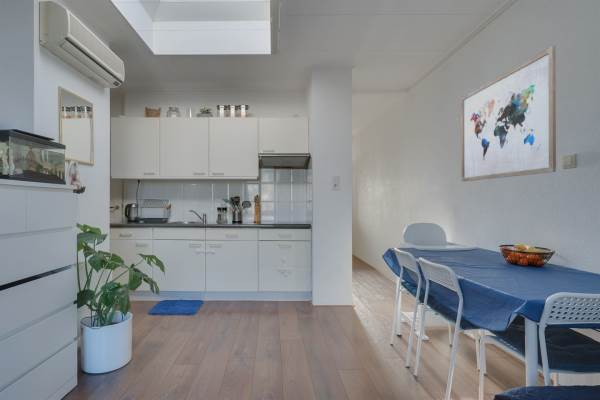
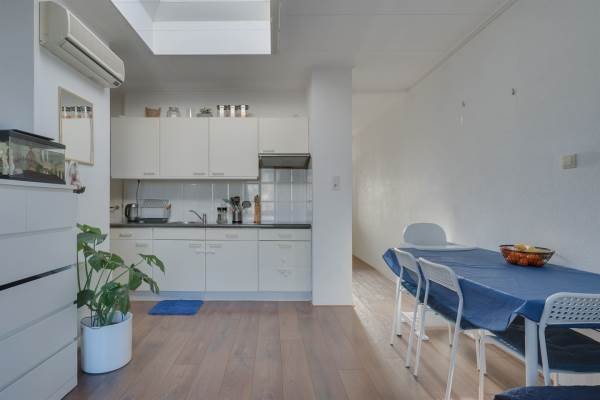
- wall art [460,45,557,182]
